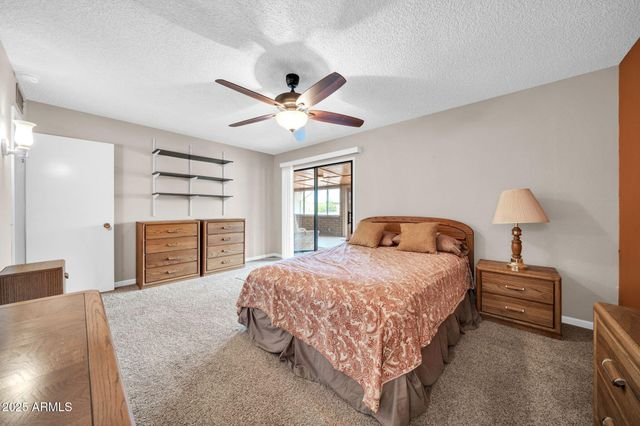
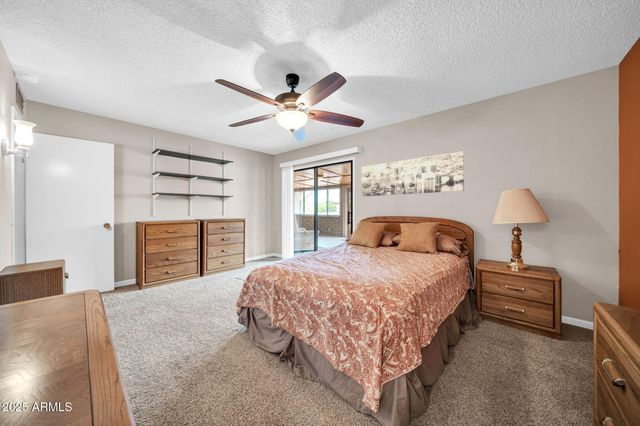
+ wall art [361,150,465,197]
